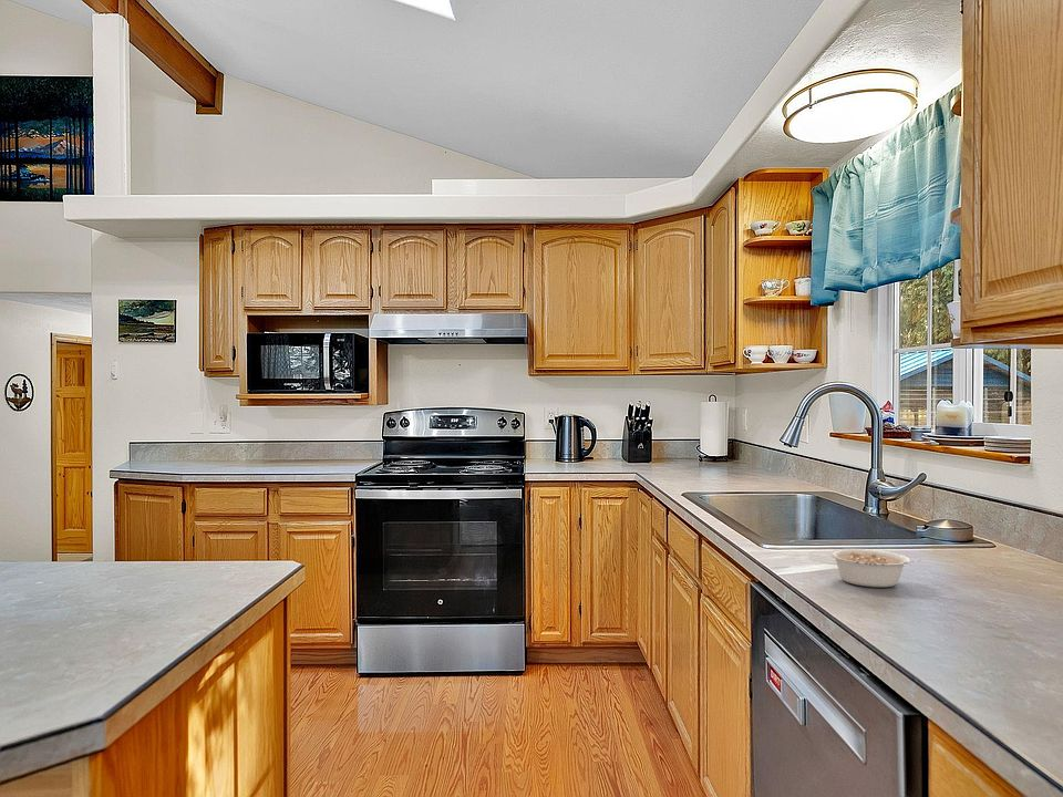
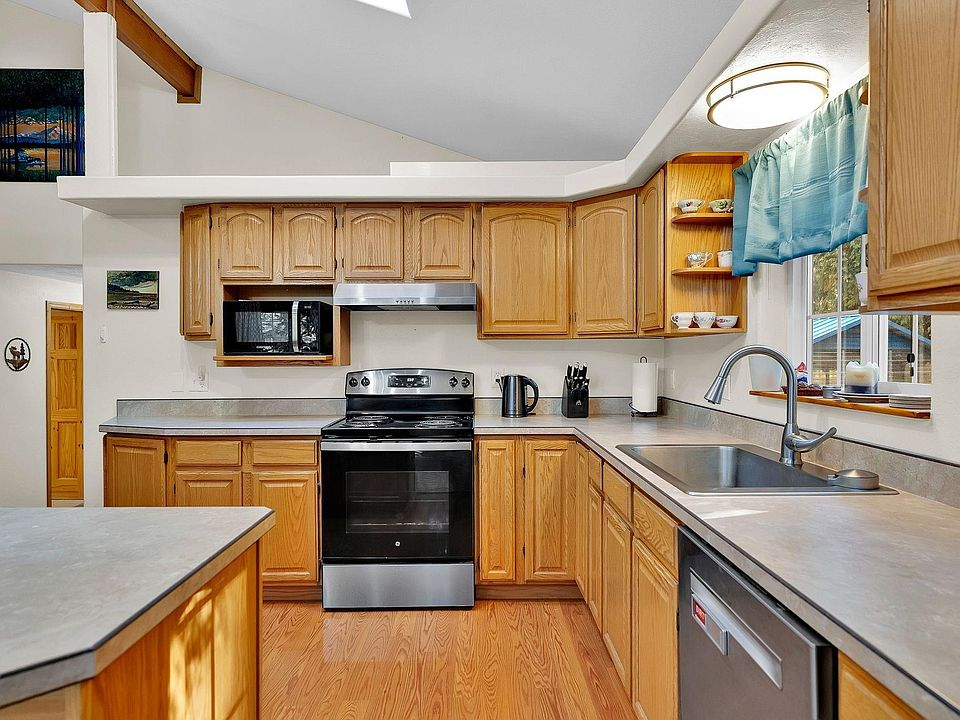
- legume [828,548,920,588]
